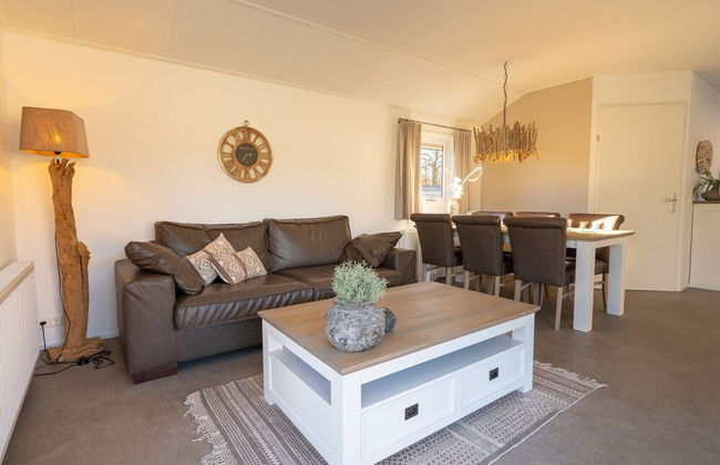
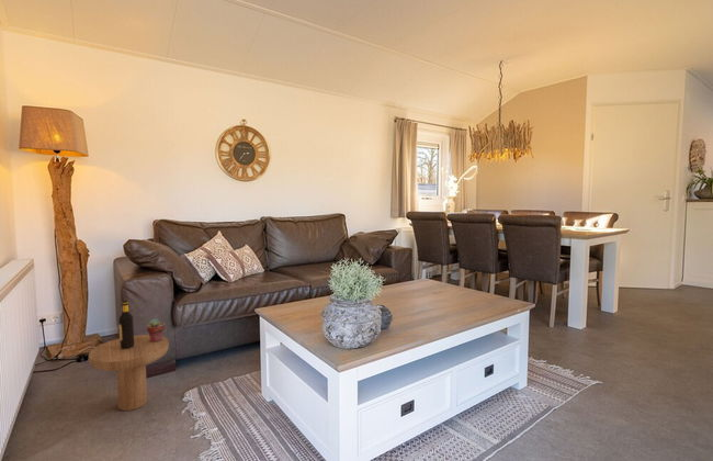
+ potted succulent [145,318,166,341]
+ side table [88,300,170,412]
